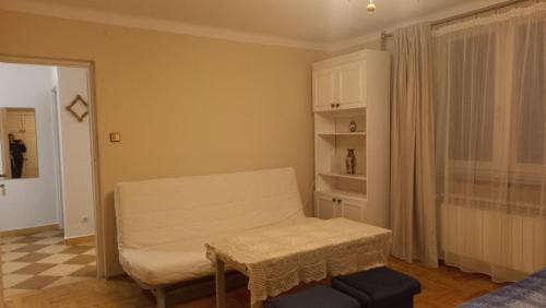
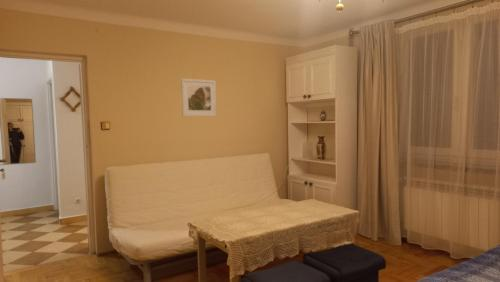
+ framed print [180,78,217,117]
